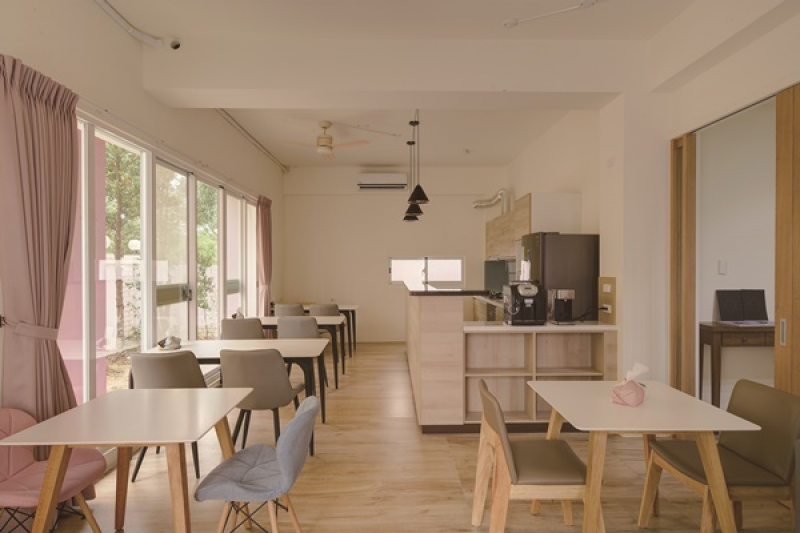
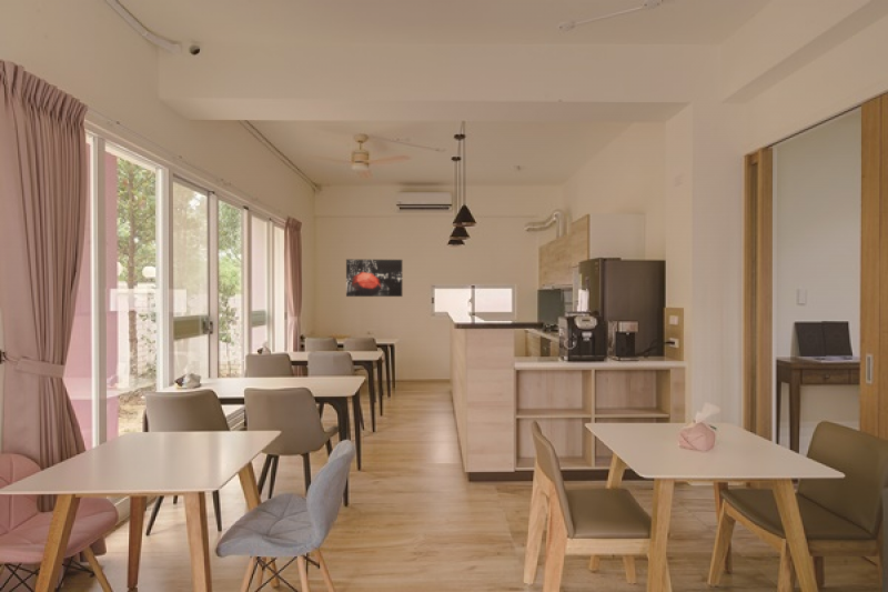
+ wall art [345,258,403,298]
